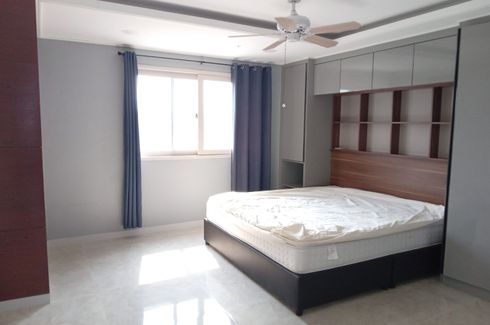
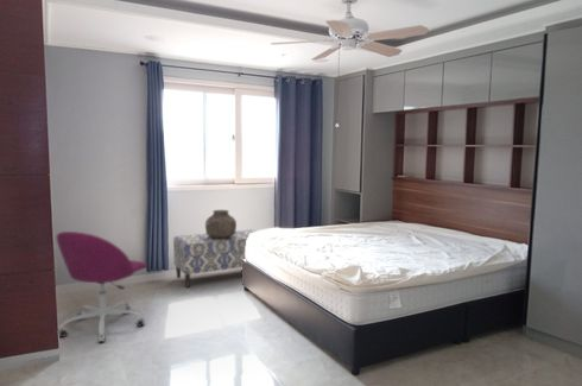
+ ceramic pot [204,209,238,239]
+ bench [172,229,257,289]
+ office chair [55,230,148,343]
